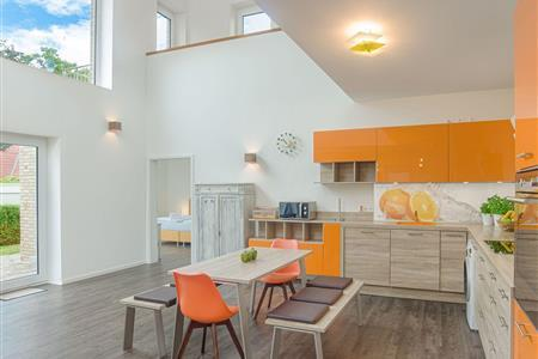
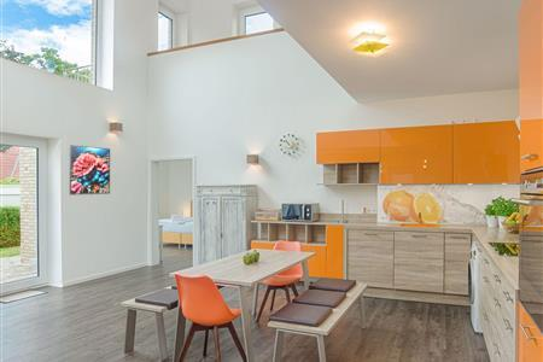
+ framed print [69,144,111,195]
